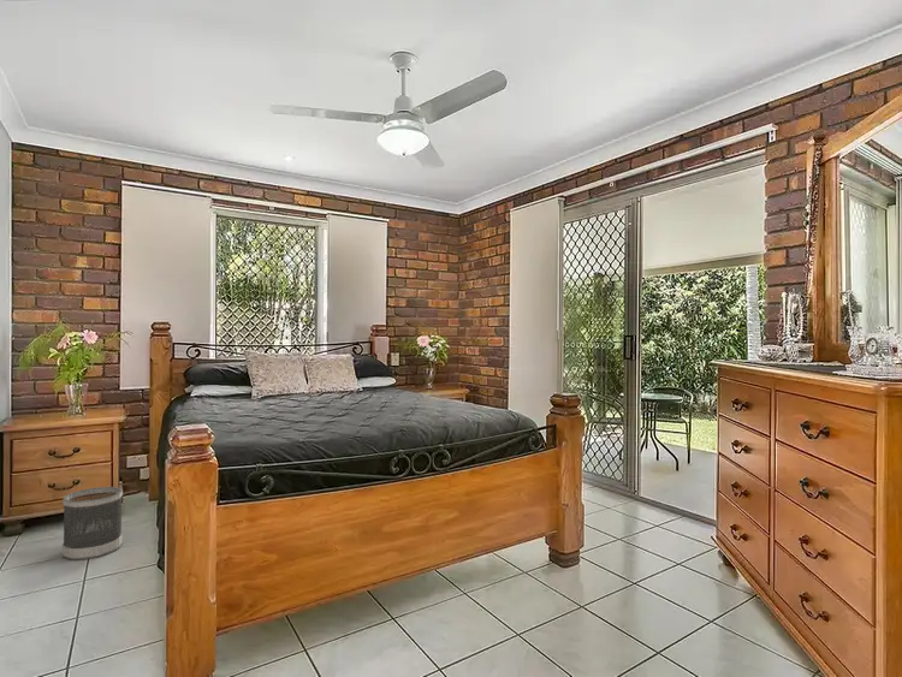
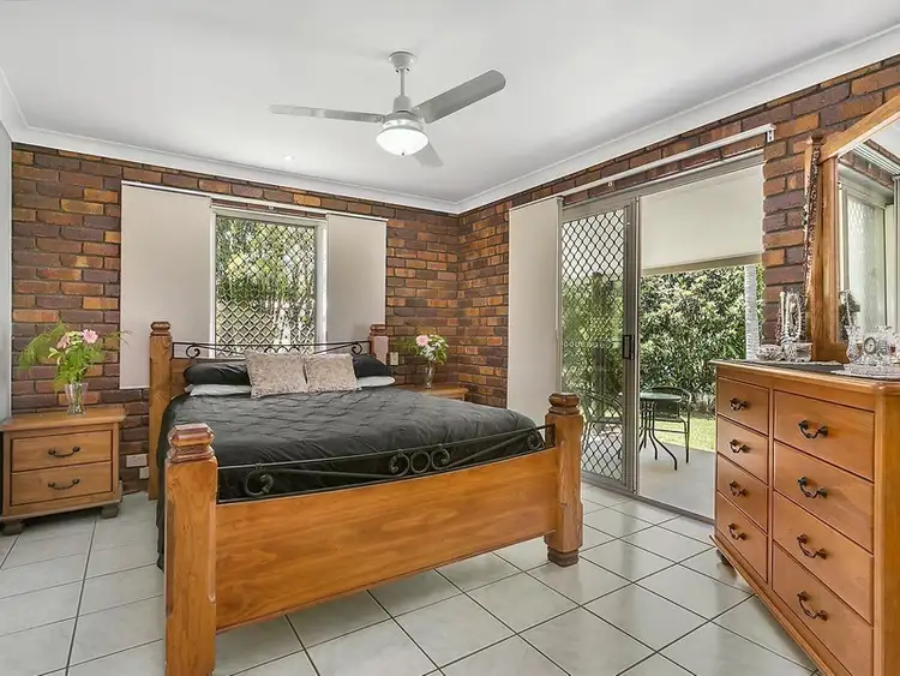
- wastebasket [61,486,124,562]
